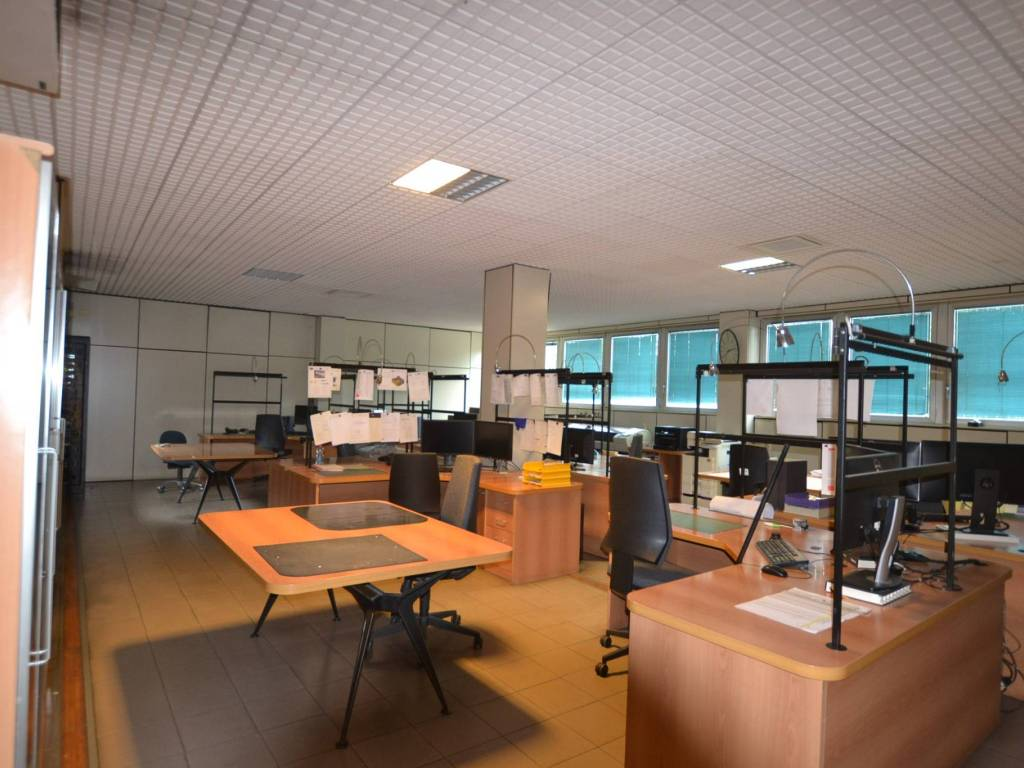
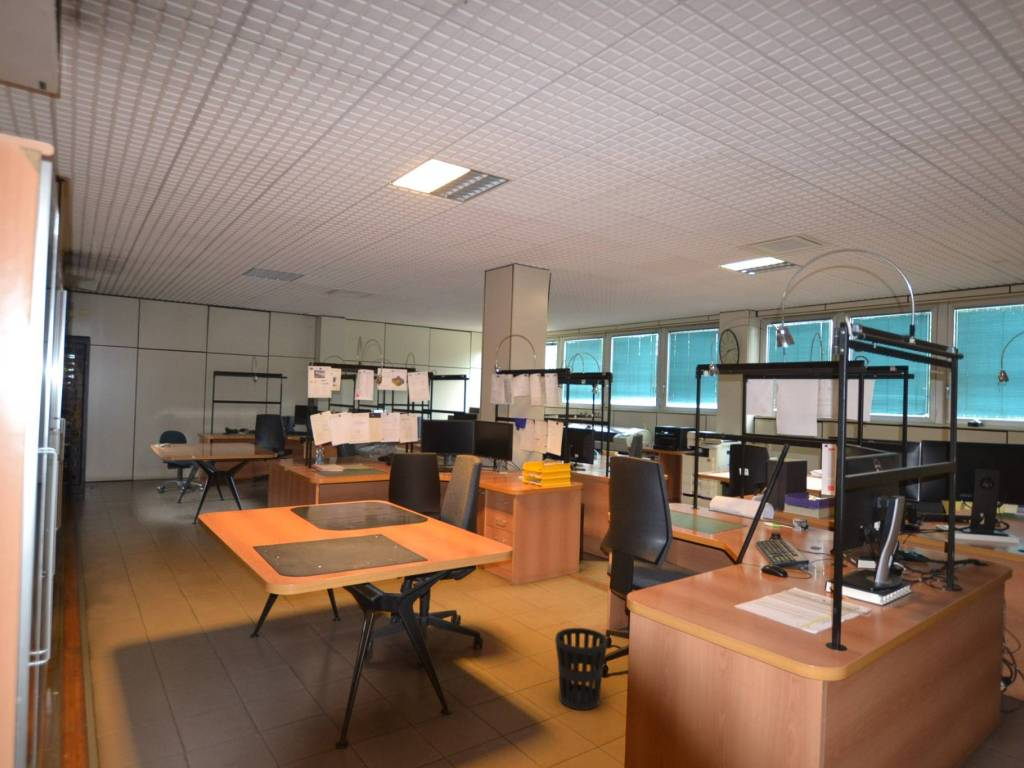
+ wastebasket [554,627,608,711]
